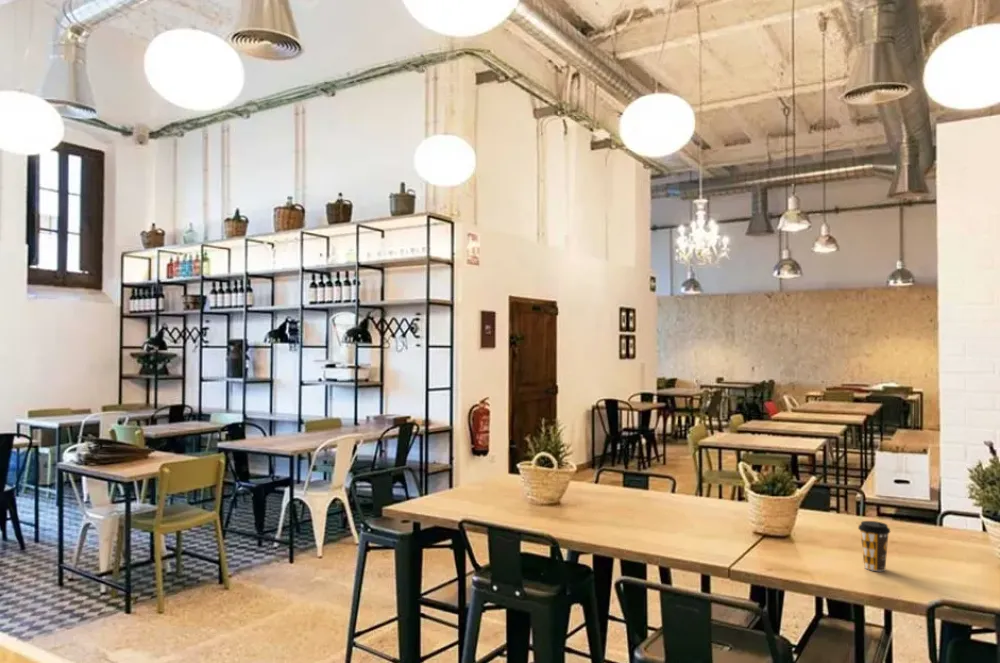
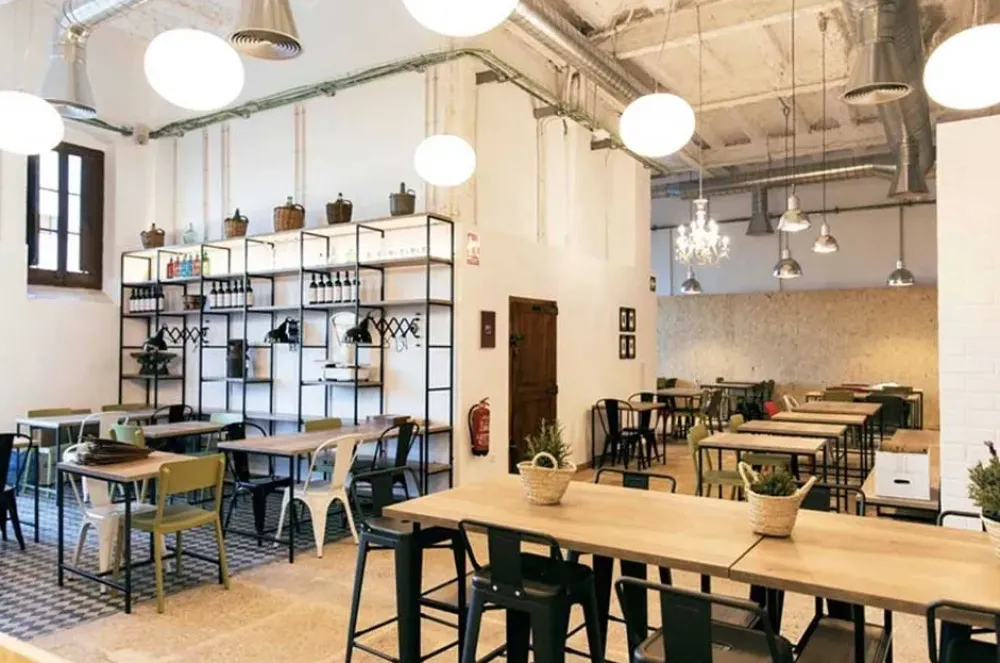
- coffee cup [857,520,891,572]
